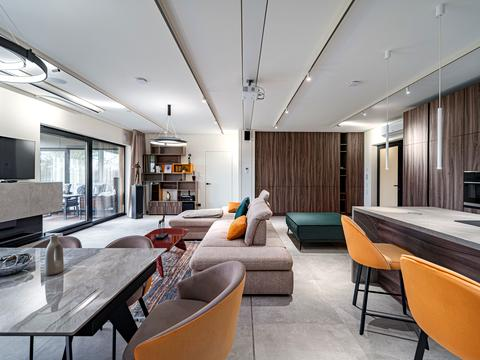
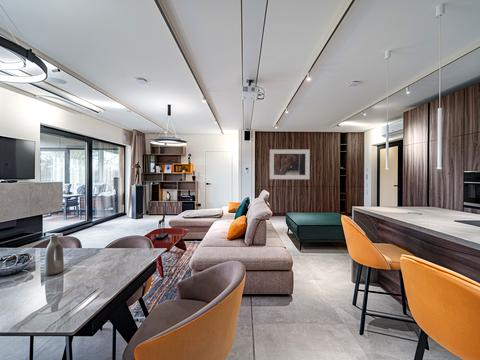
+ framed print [269,149,311,180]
